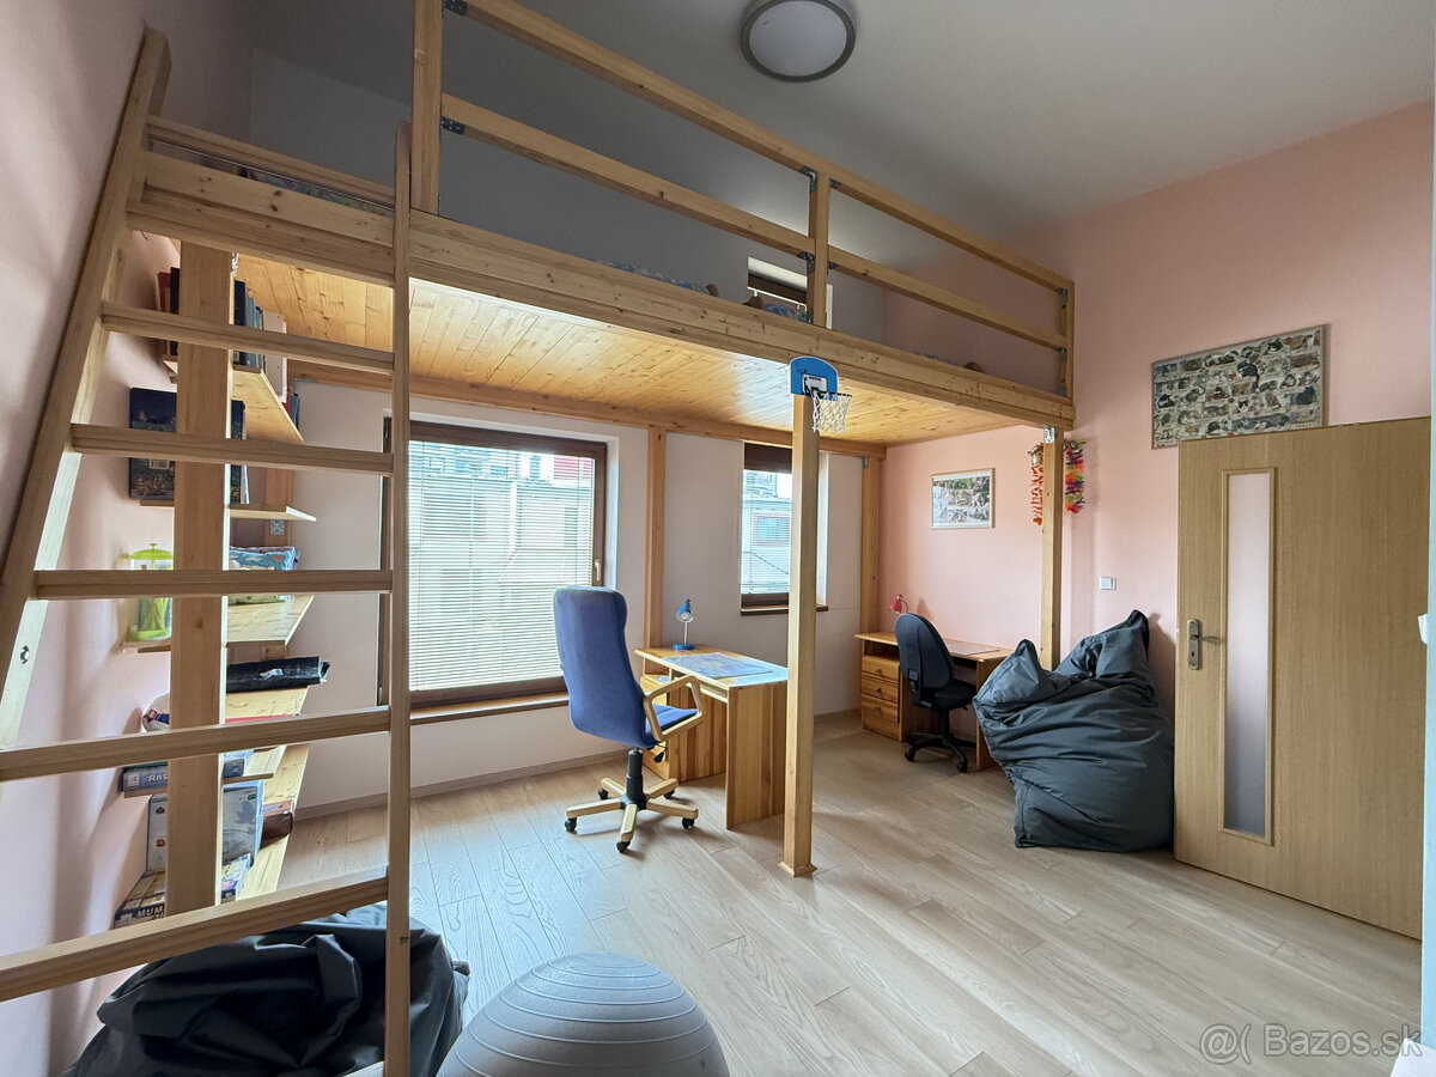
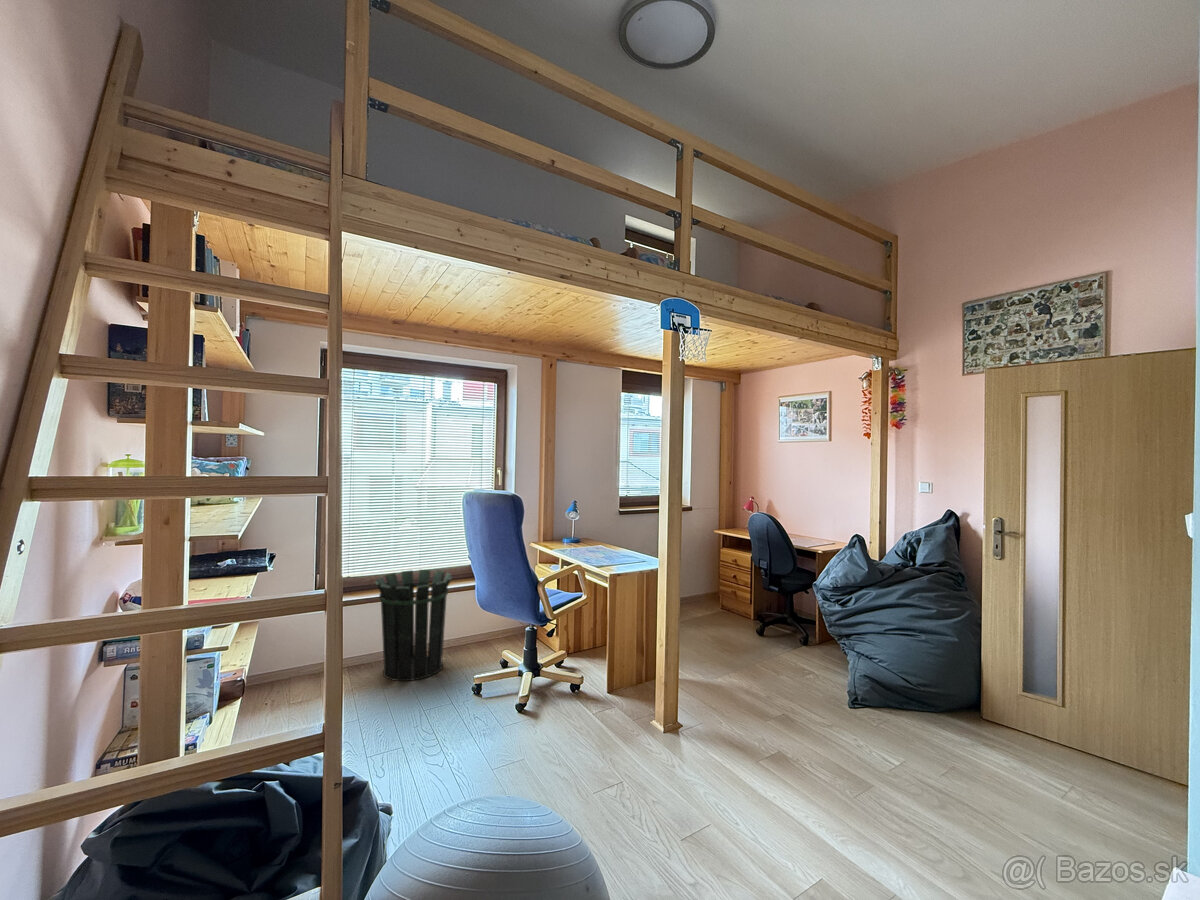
+ waste bin [374,569,454,682]
